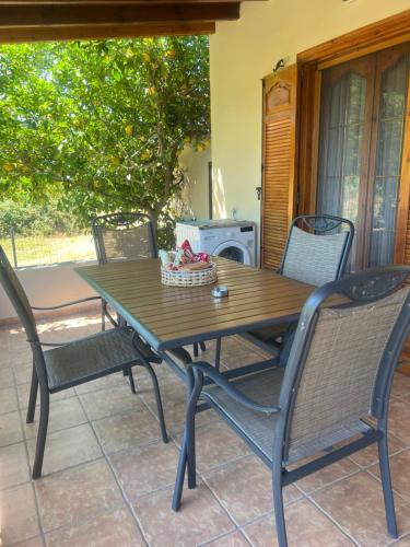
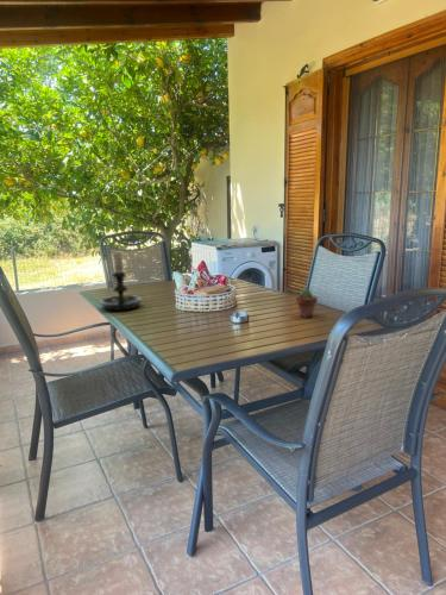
+ potted succulent [295,288,319,319]
+ candle holder [99,246,143,312]
